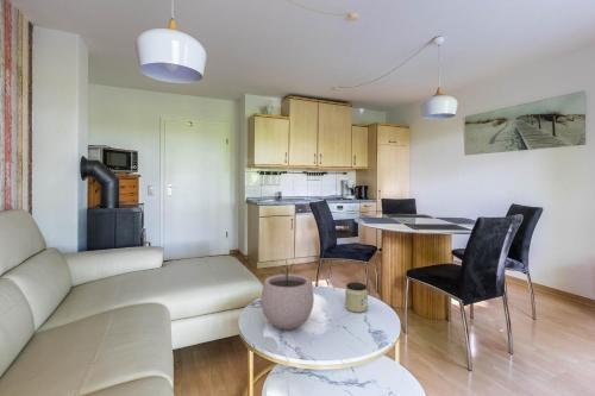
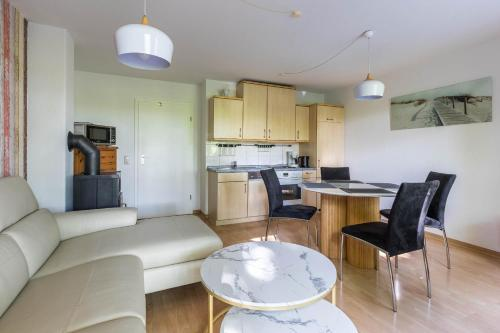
- jar [344,282,369,313]
- plant pot [259,258,315,331]
